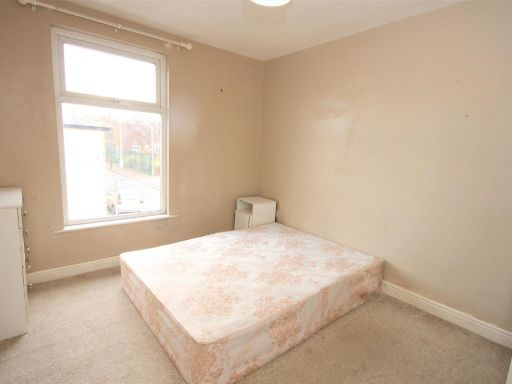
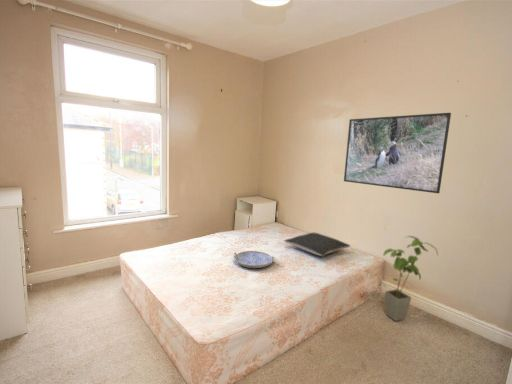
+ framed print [343,112,452,194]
+ house plant [382,235,439,322]
+ pillow [283,232,351,257]
+ serving tray [232,250,275,269]
